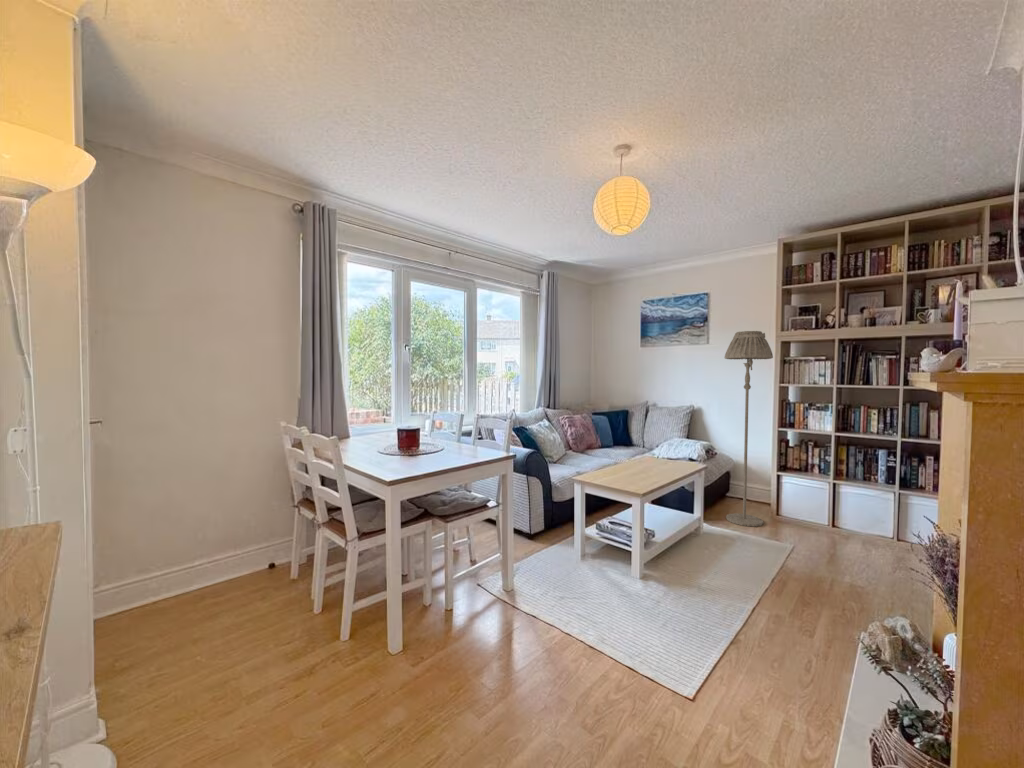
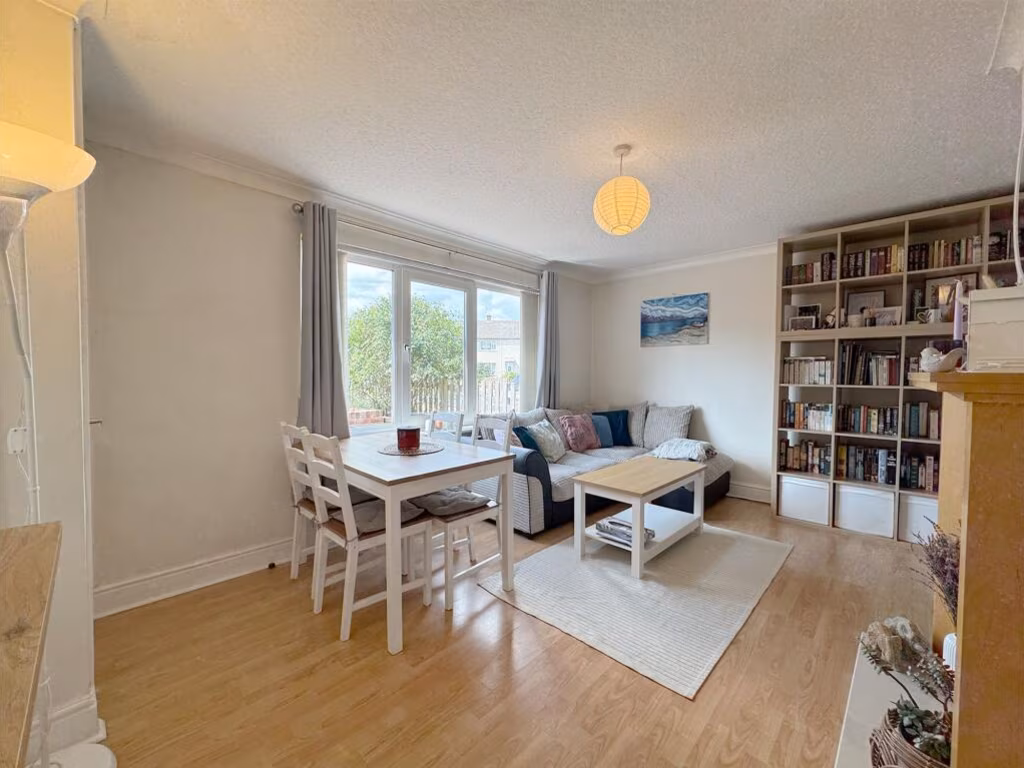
- floor lamp [723,330,774,527]
